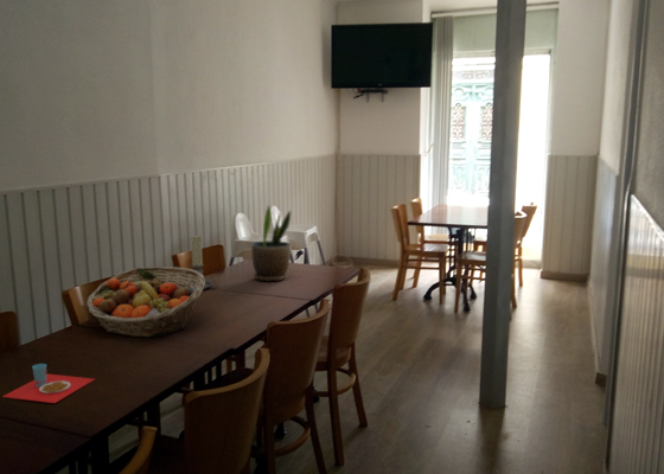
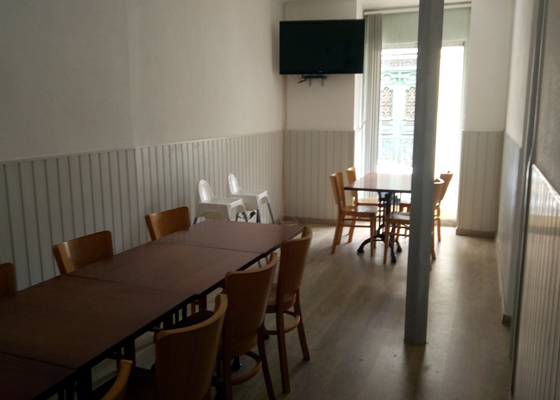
- candle holder [190,233,218,290]
- potted plant [250,203,292,282]
- fruit basket [85,265,206,338]
- placemat [1,363,95,404]
